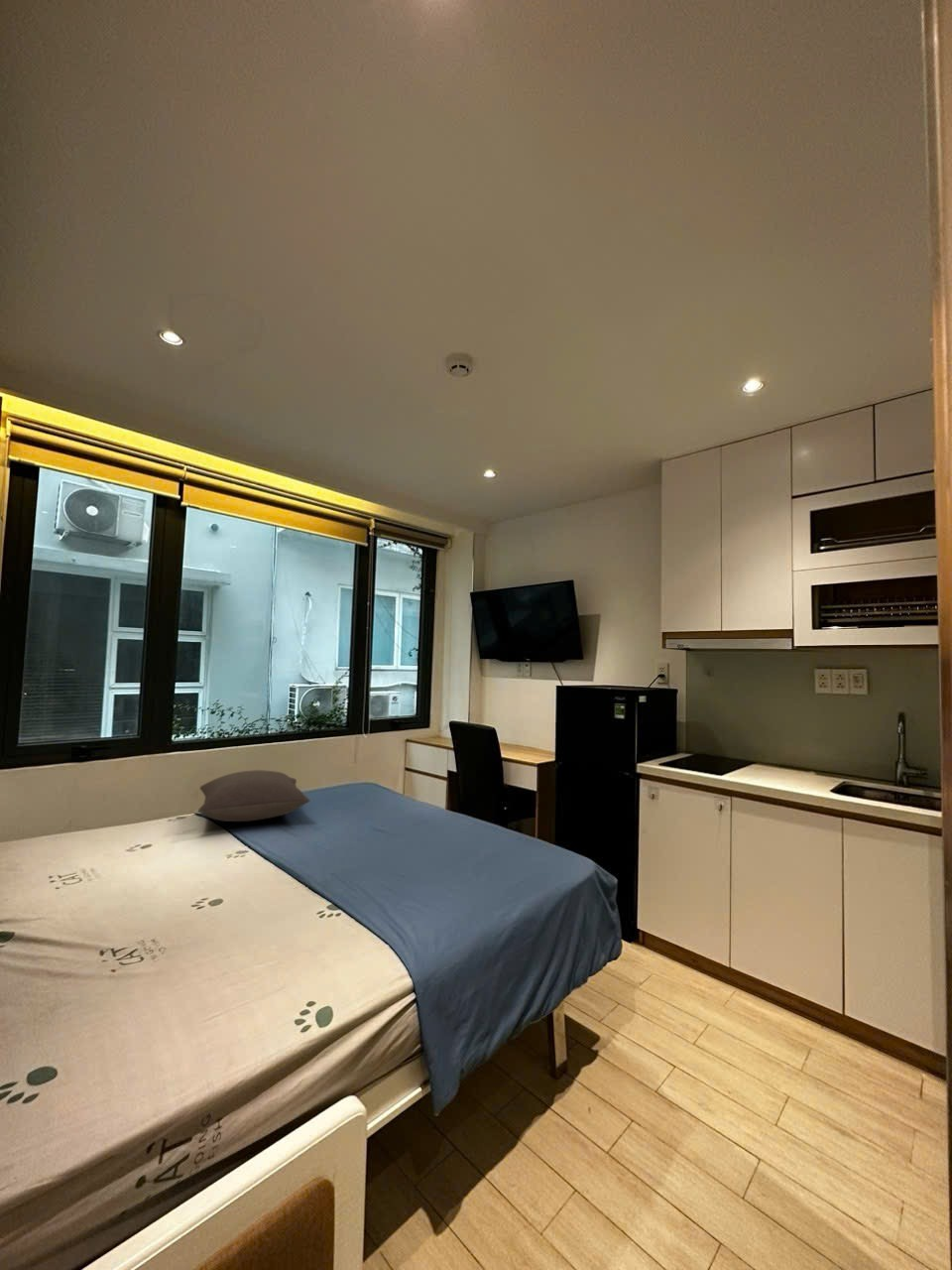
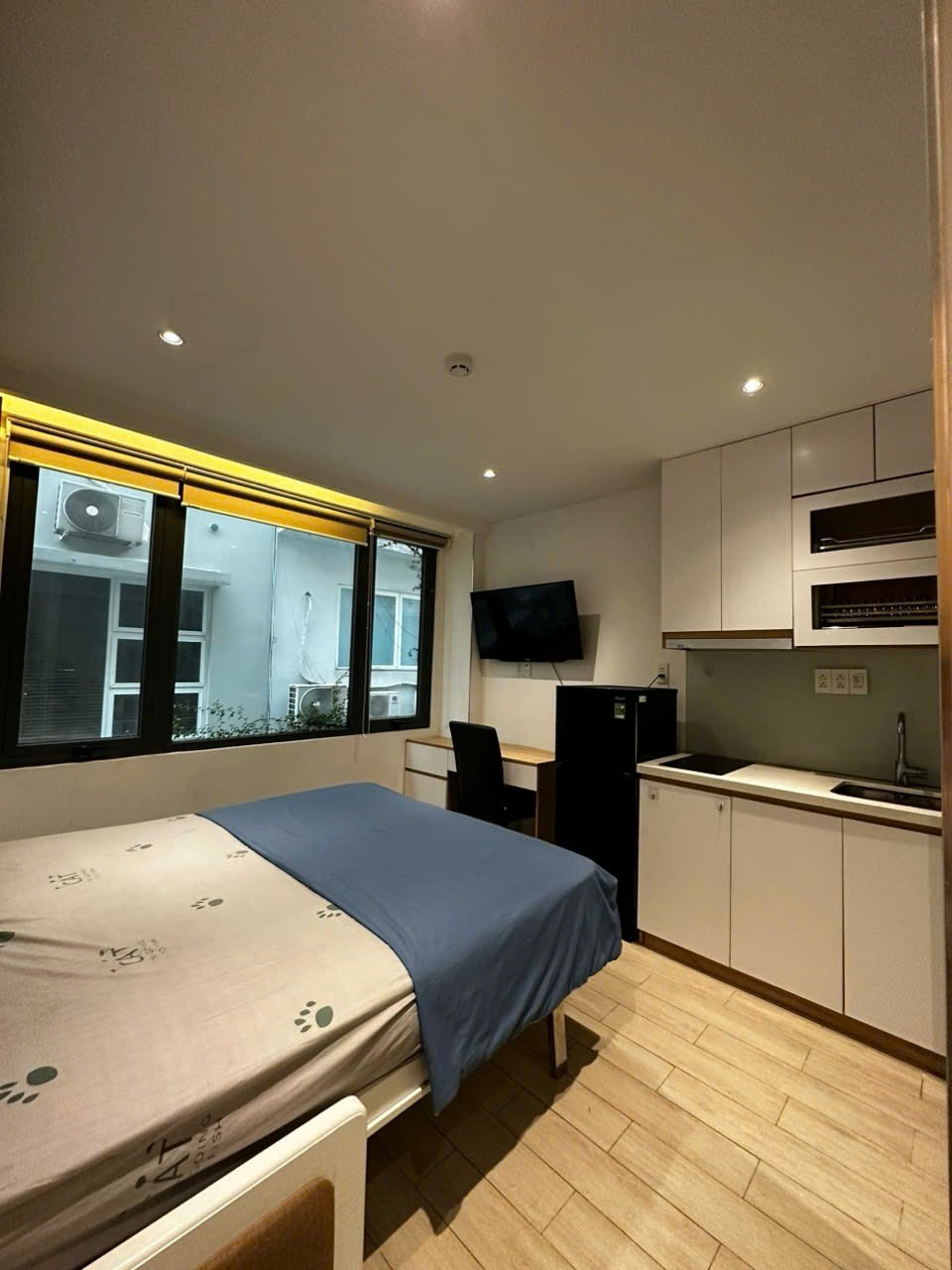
- pillow [197,769,310,823]
